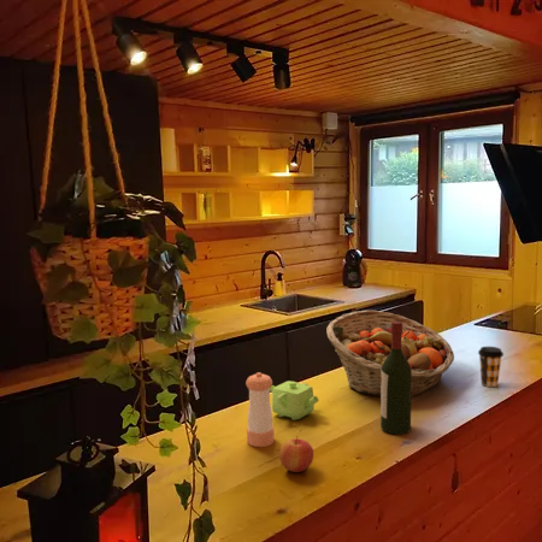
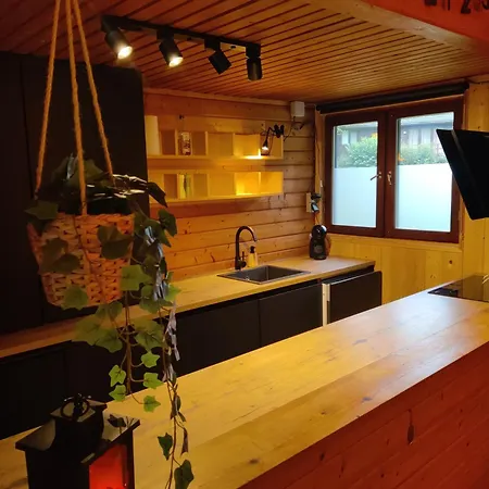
- apple [278,435,314,473]
- teapot [270,379,319,422]
- wine bottle [379,322,412,436]
- pepper shaker [245,371,276,448]
- fruit basket [325,310,455,397]
- coffee cup [477,346,505,388]
